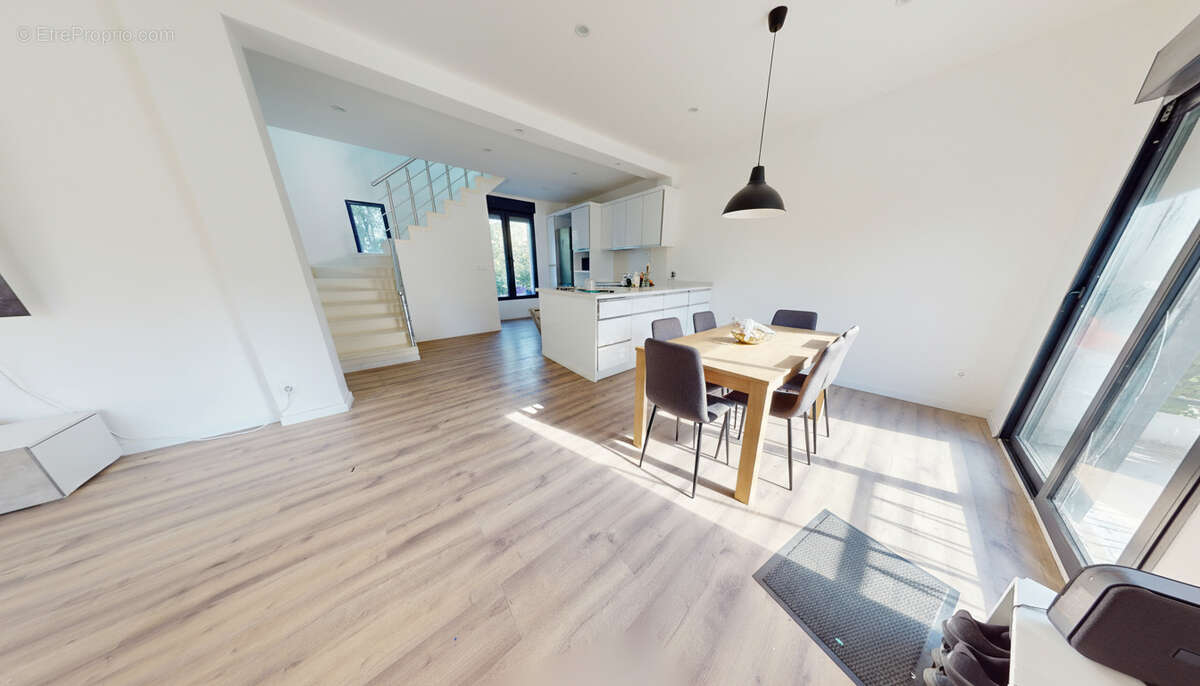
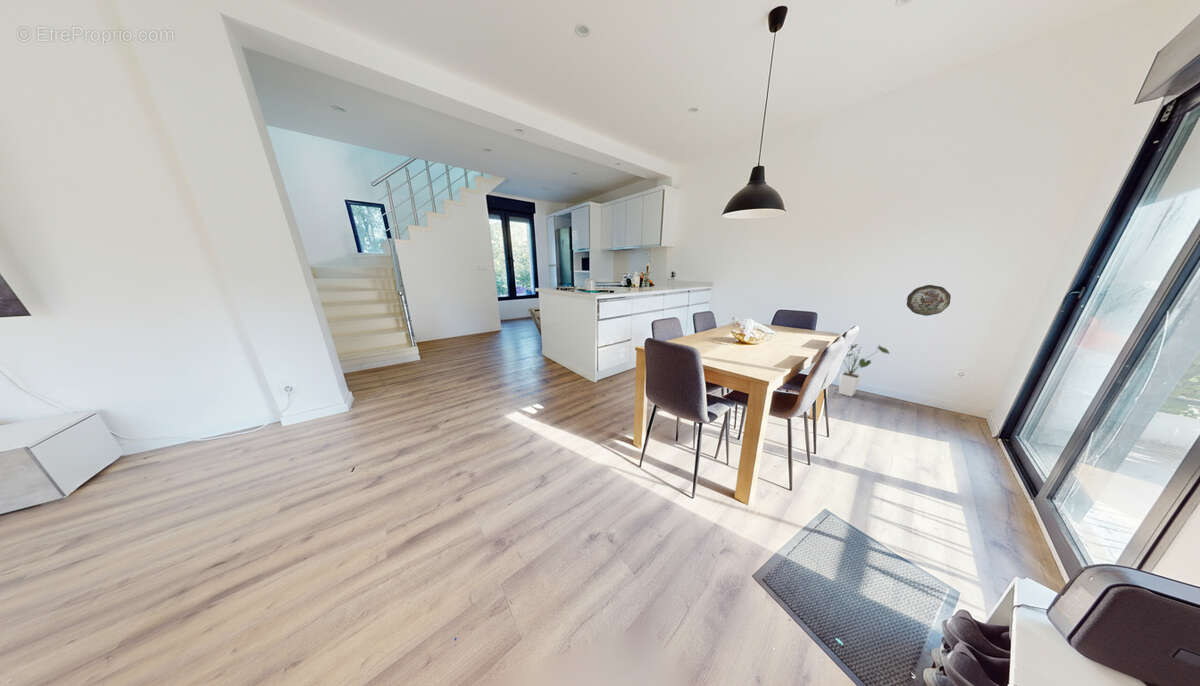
+ house plant [838,344,890,398]
+ decorative plate [906,284,952,317]
